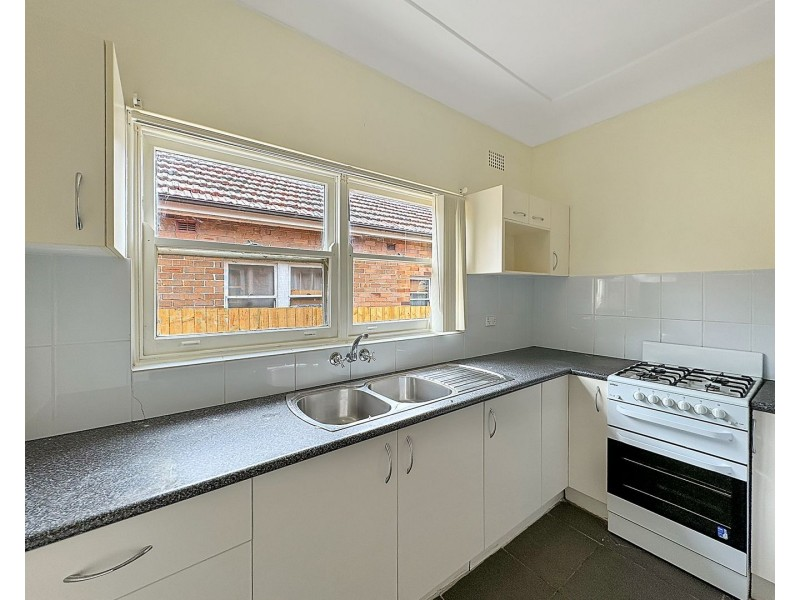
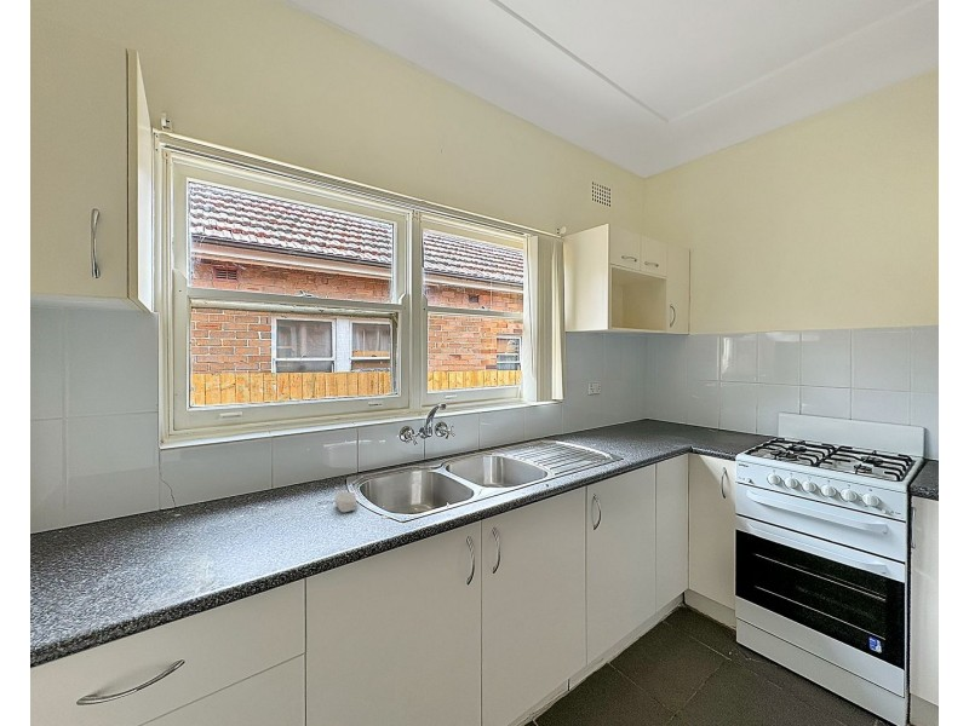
+ soap bar [334,490,357,513]
